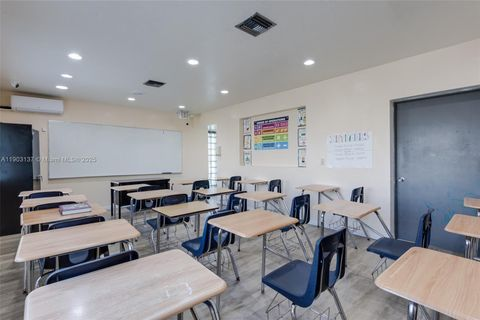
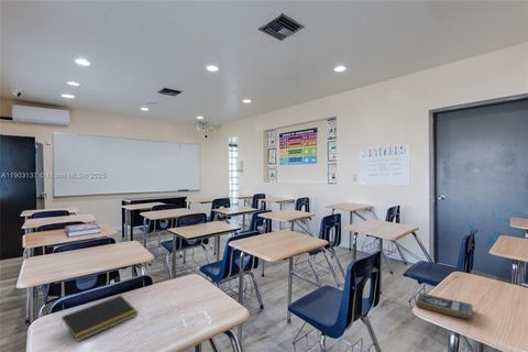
+ notepad [59,294,139,343]
+ book [415,293,473,320]
